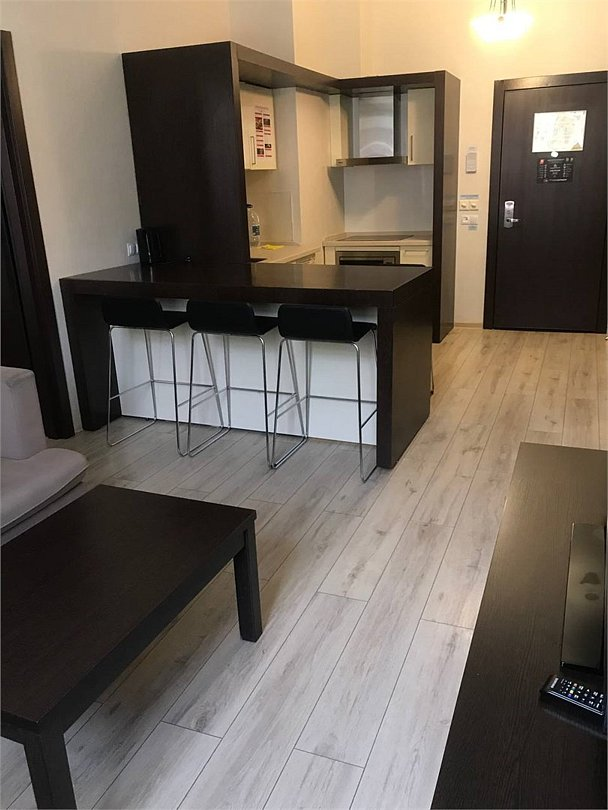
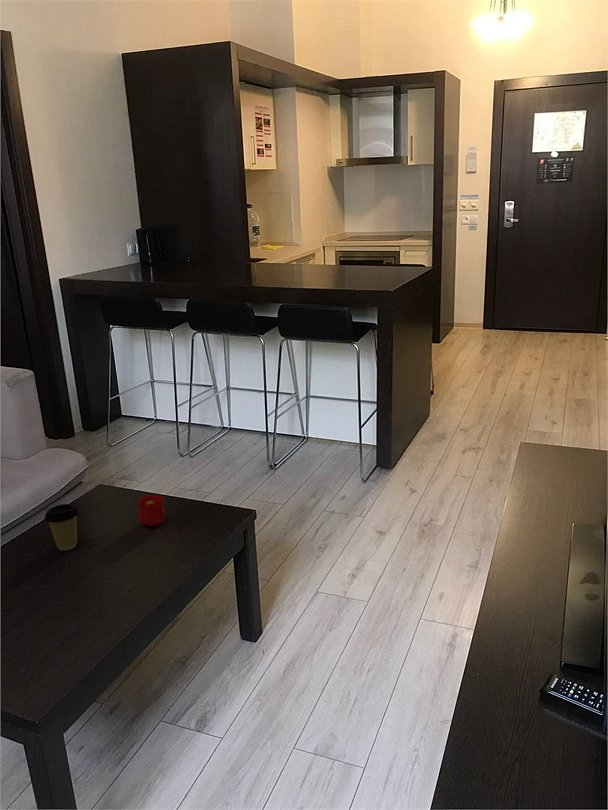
+ coffee cup [44,503,80,552]
+ flower [136,494,166,527]
